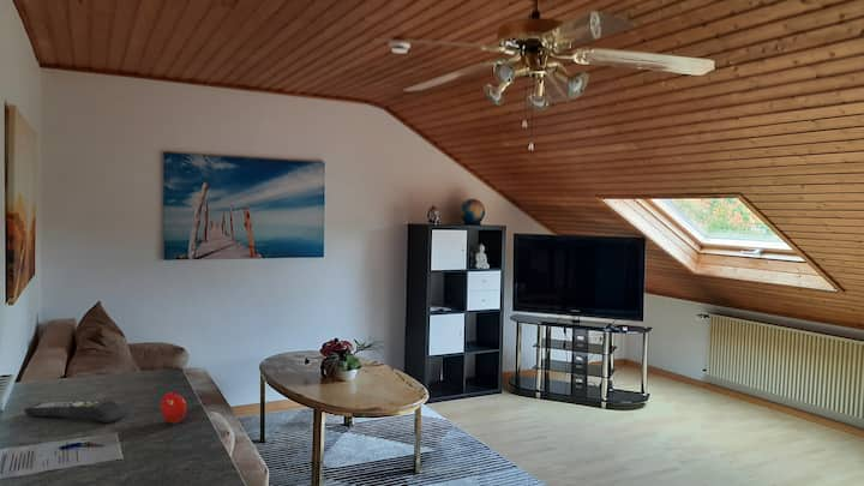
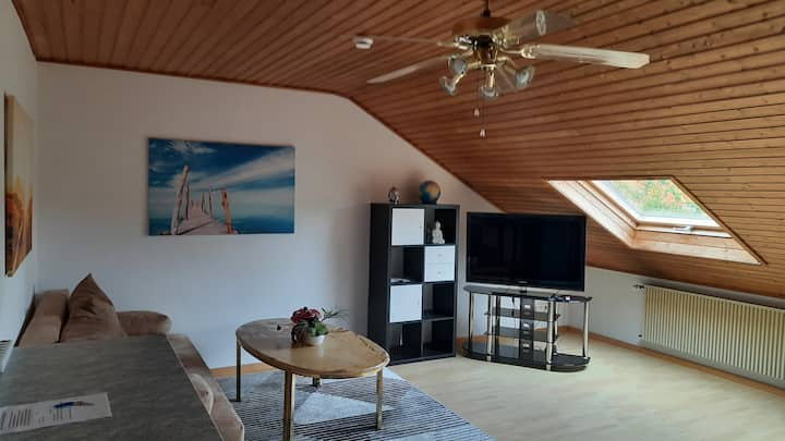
- remote control [23,400,122,424]
- apple [160,389,188,425]
